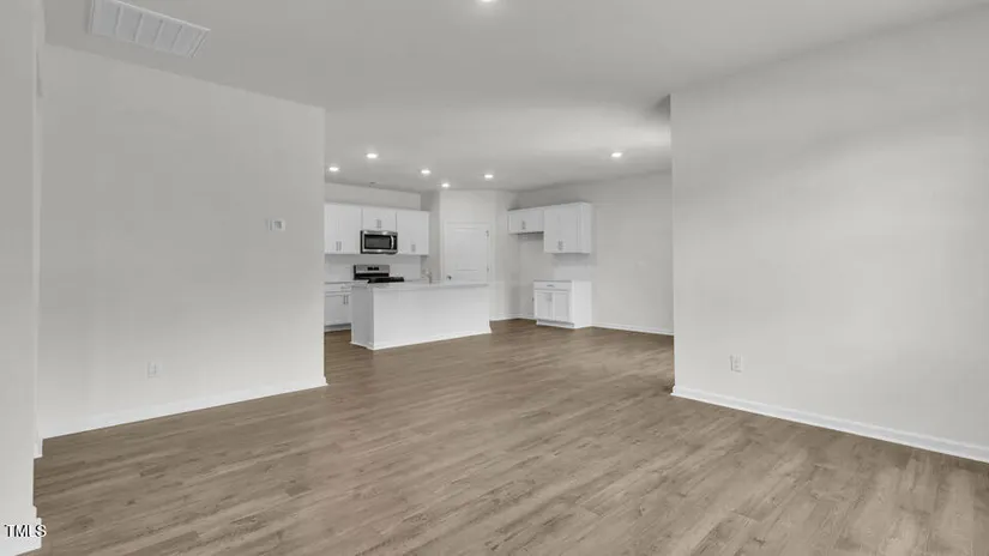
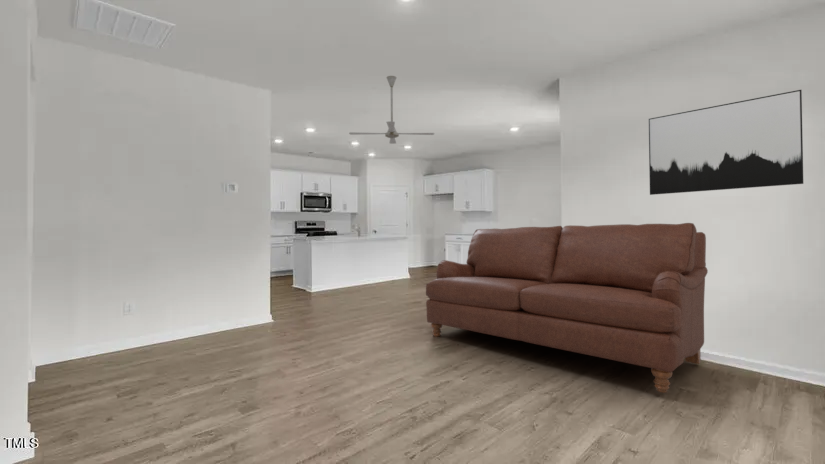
+ ceiling fan [348,75,435,145]
+ wall art [648,89,804,196]
+ sofa [425,222,709,393]
